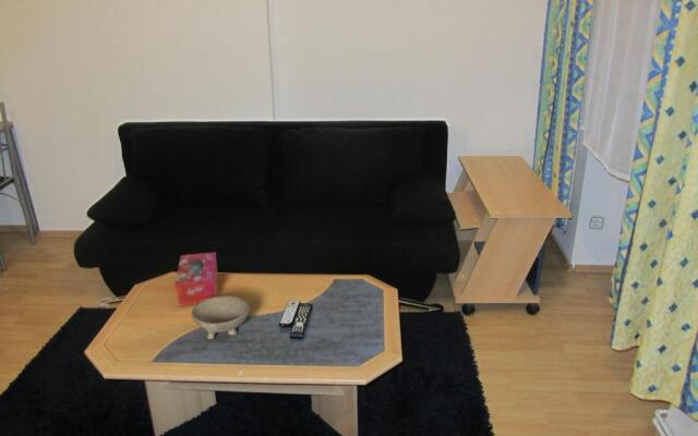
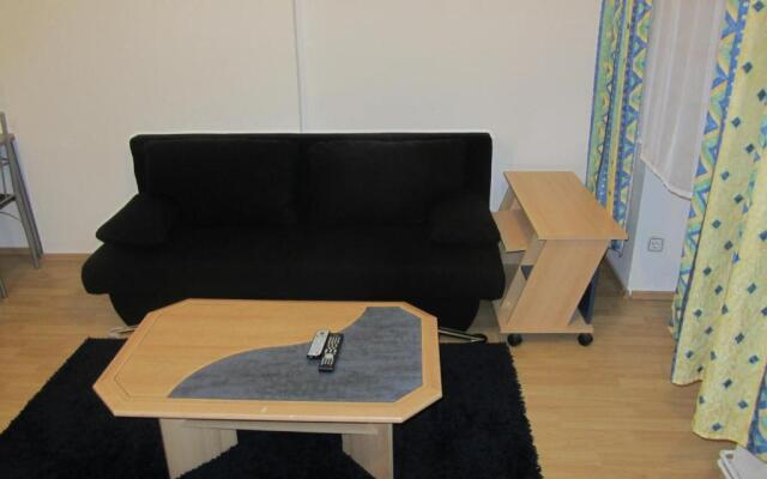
- bowl [190,295,251,340]
- tissue box [174,252,218,307]
